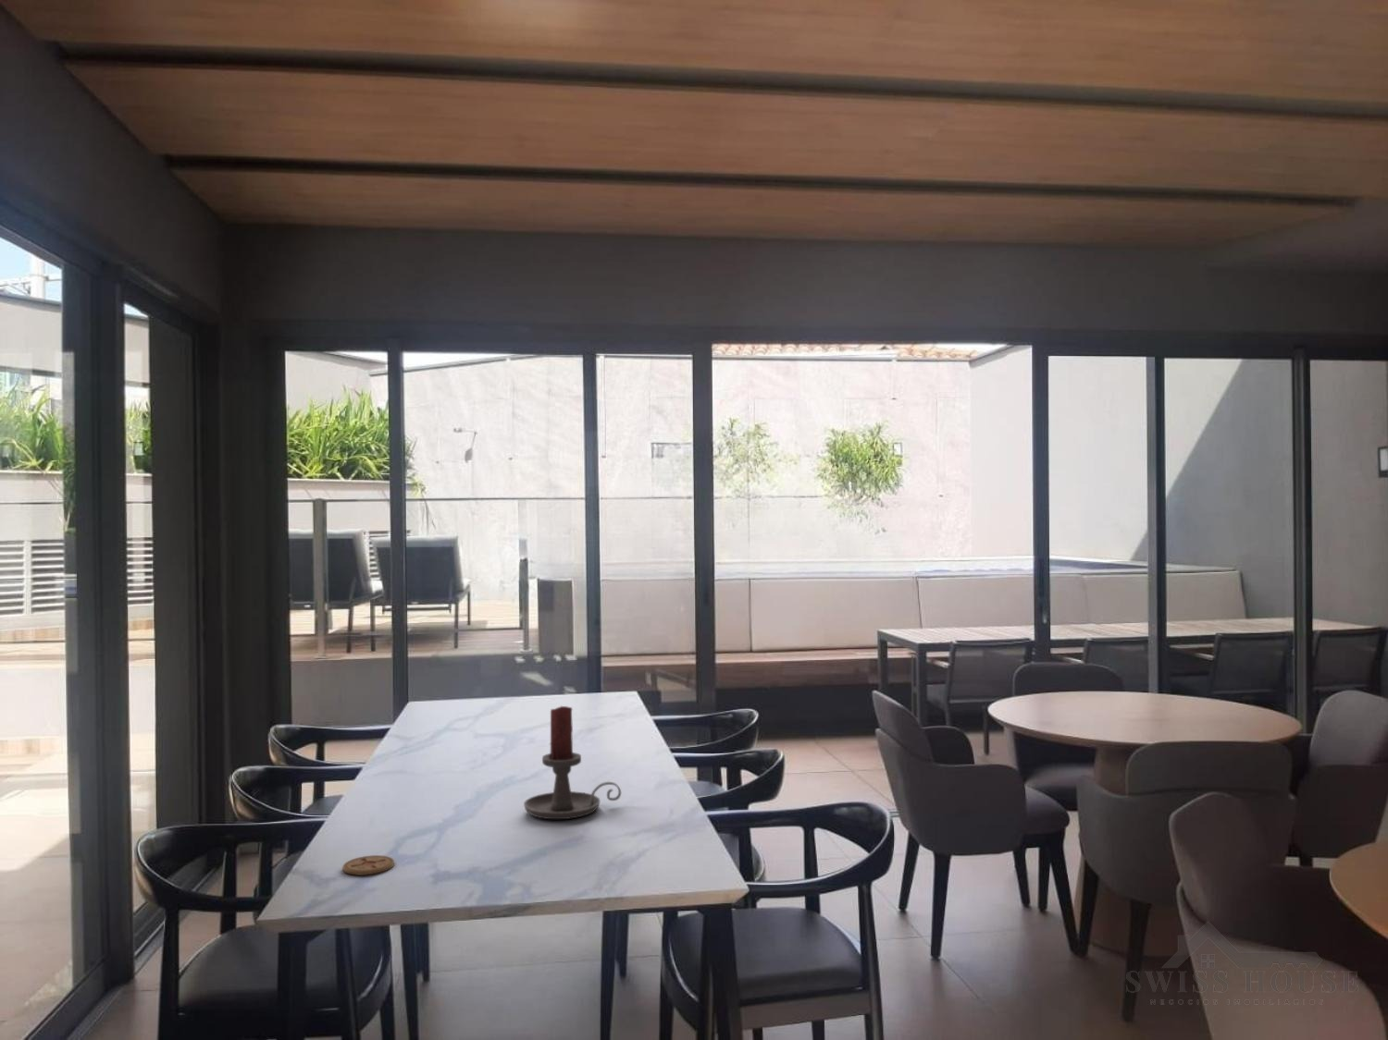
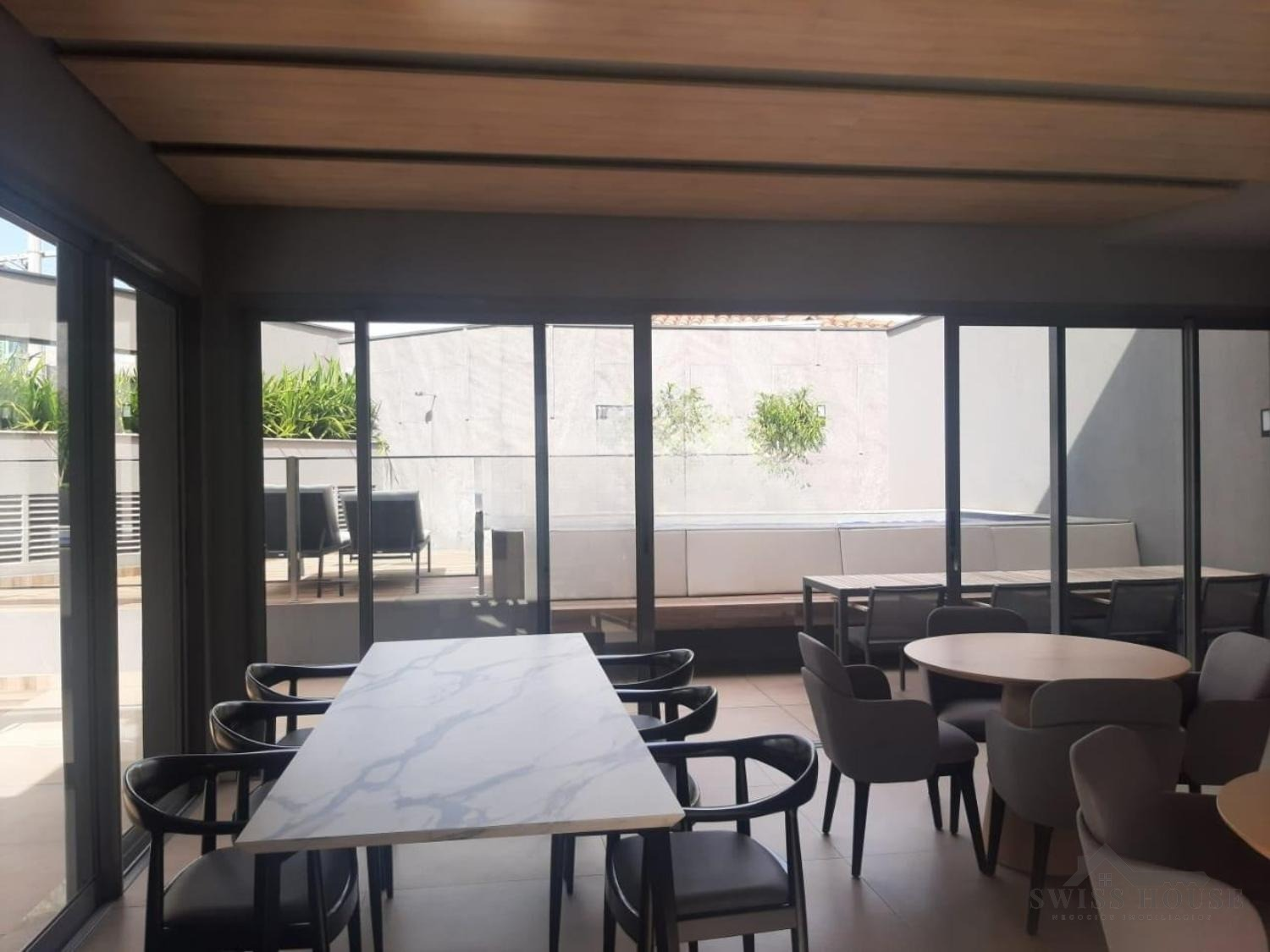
- candle holder [522,705,622,820]
- coaster [341,854,396,876]
